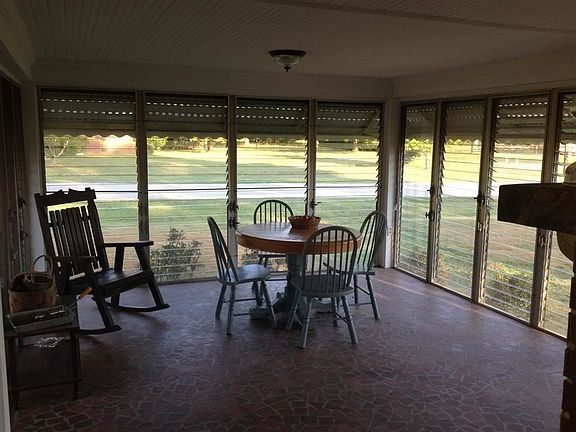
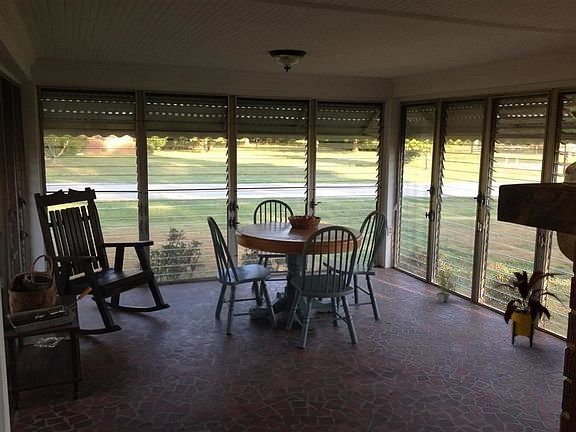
+ house plant [488,270,568,349]
+ potted plant [432,266,462,303]
